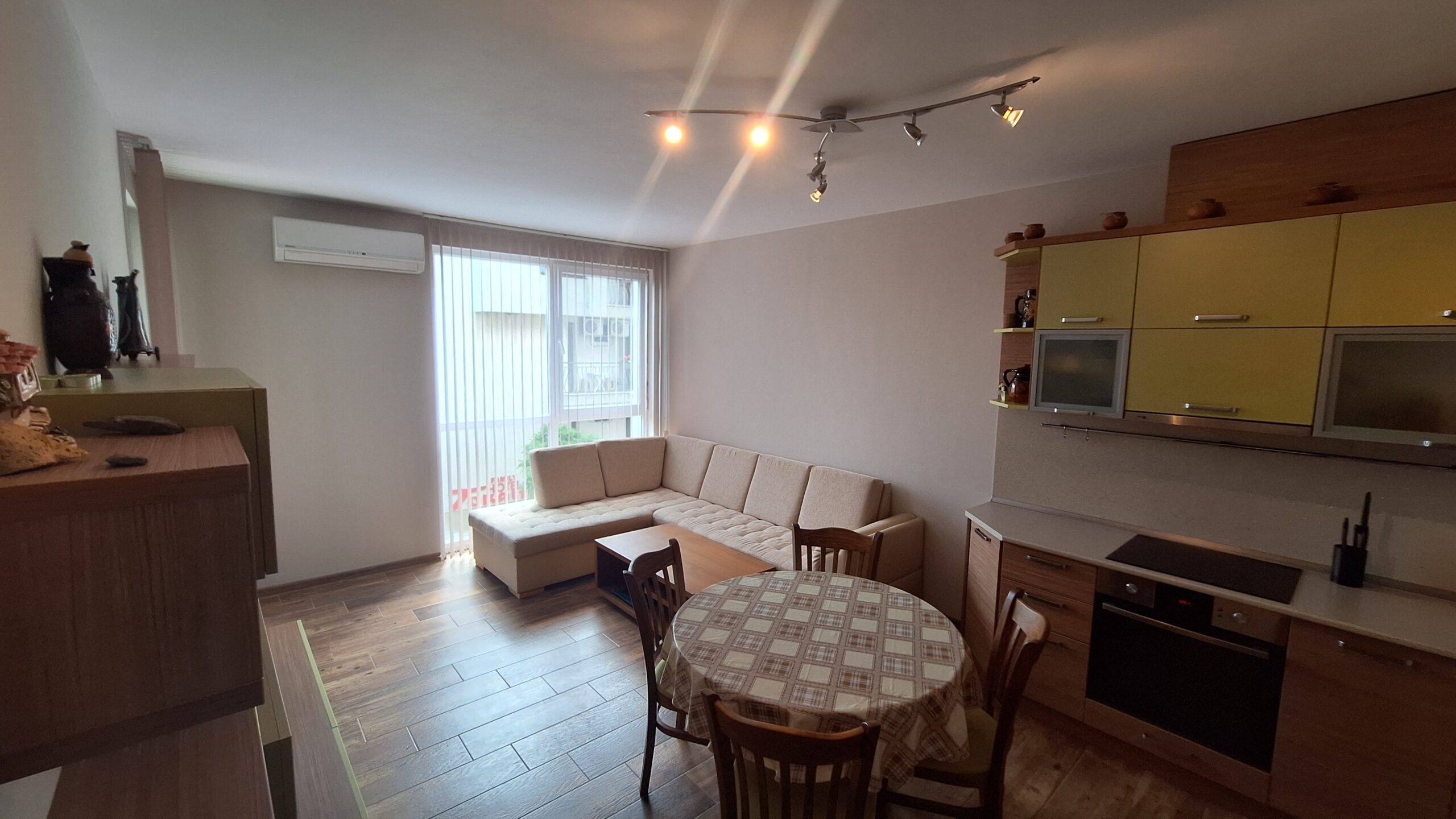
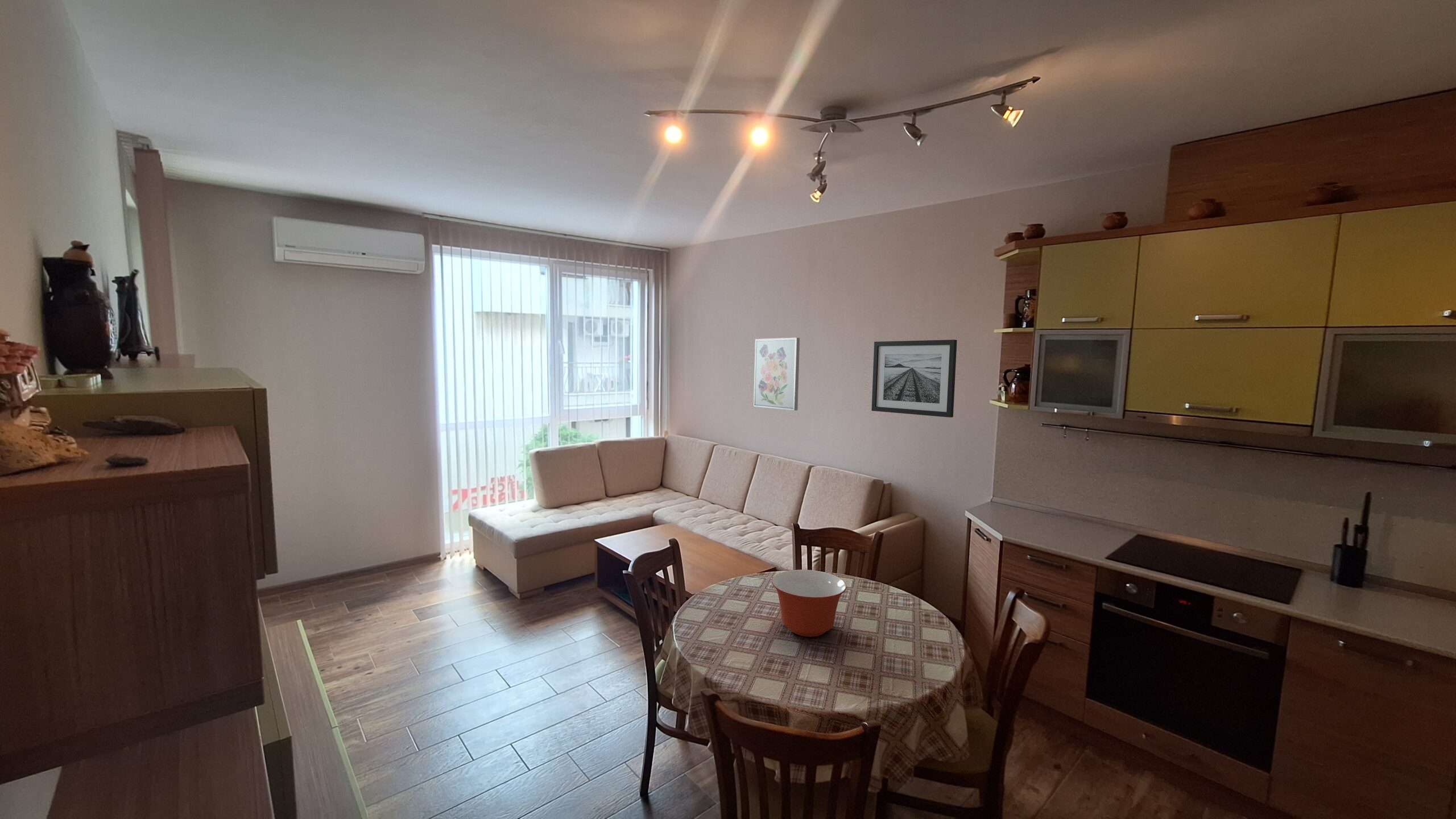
+ mixing bowl [771,569,847,638]
+ wall art [871,339,957,418]
+ wall art [753,337,800,411]
